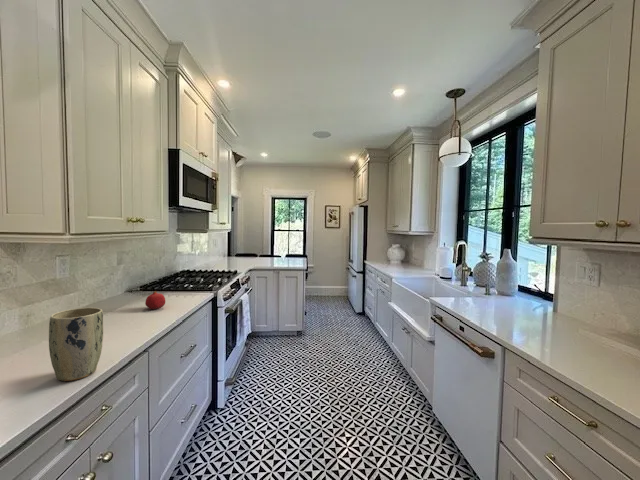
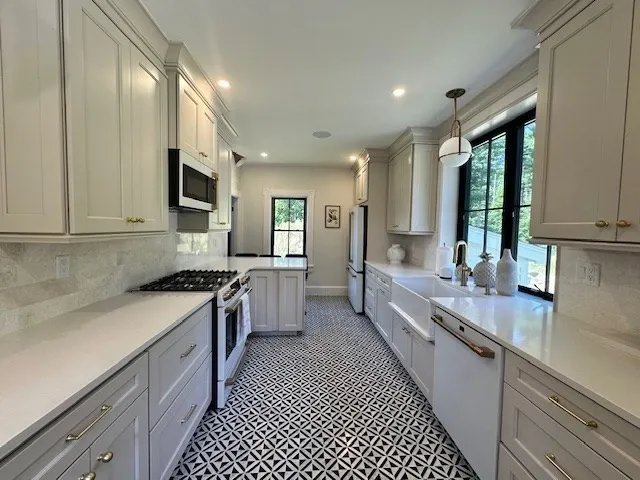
- fruit [144,290,166,310]
- plant pot [48,307,104,382]
